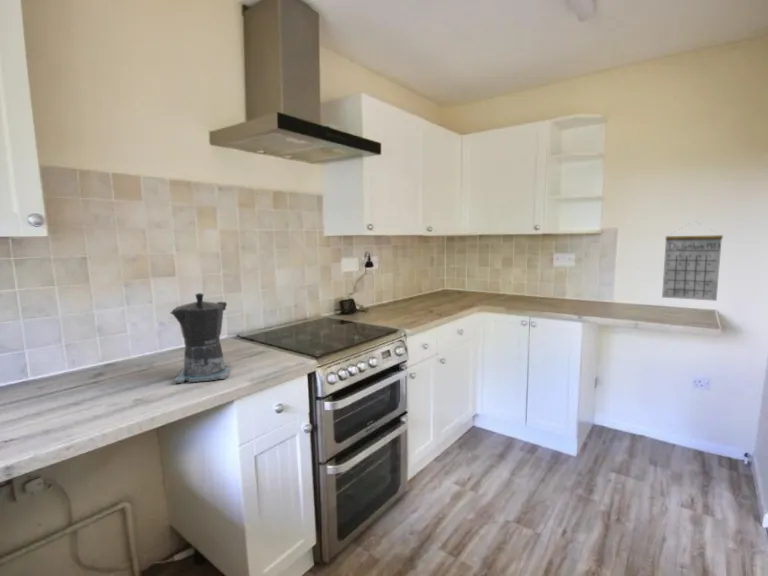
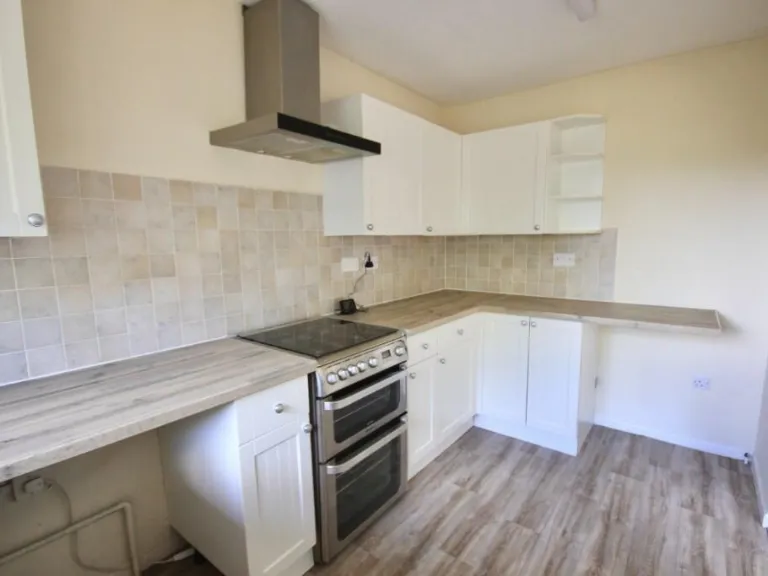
- calendar [661,221,724,302]
- coffee maker [169,292,231,385]
